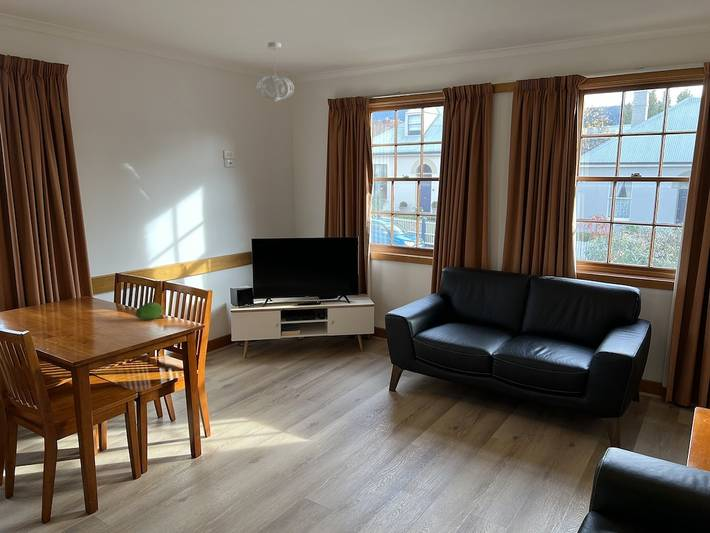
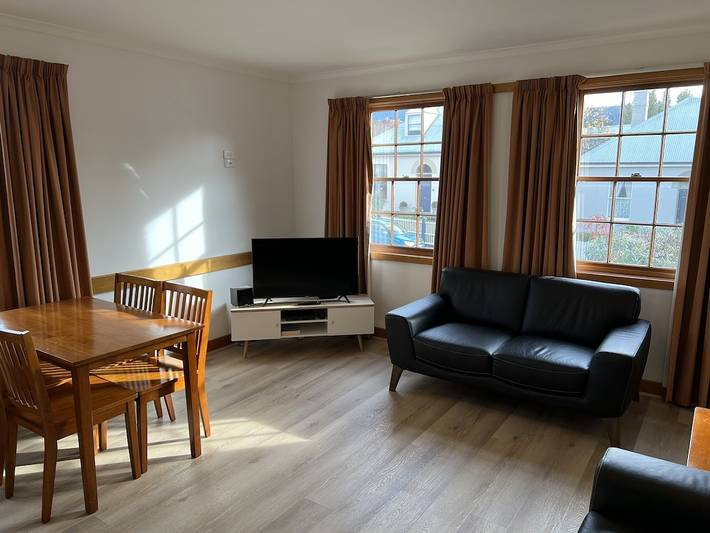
- pendant light [255,41,295,103]
- fruit [134,301,164,321]
